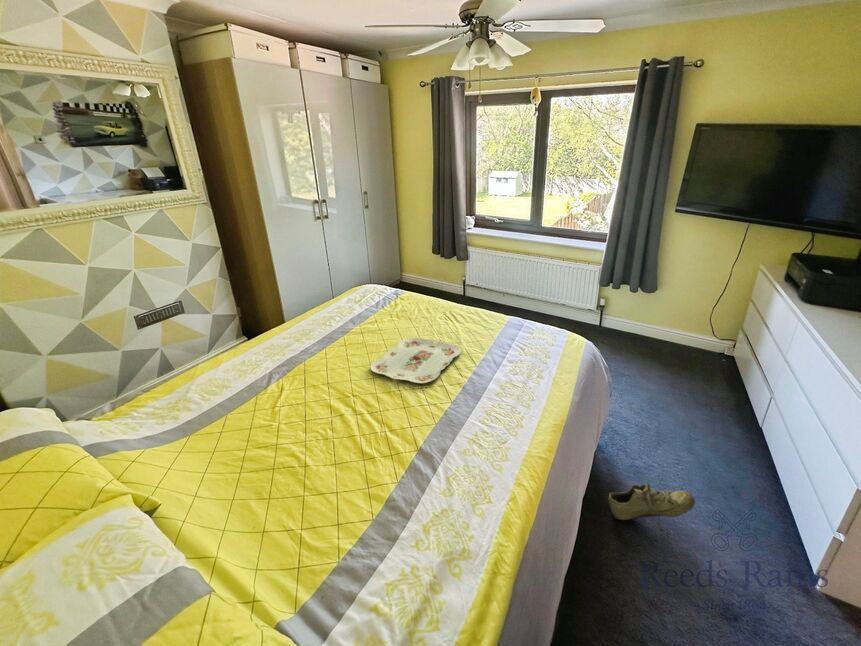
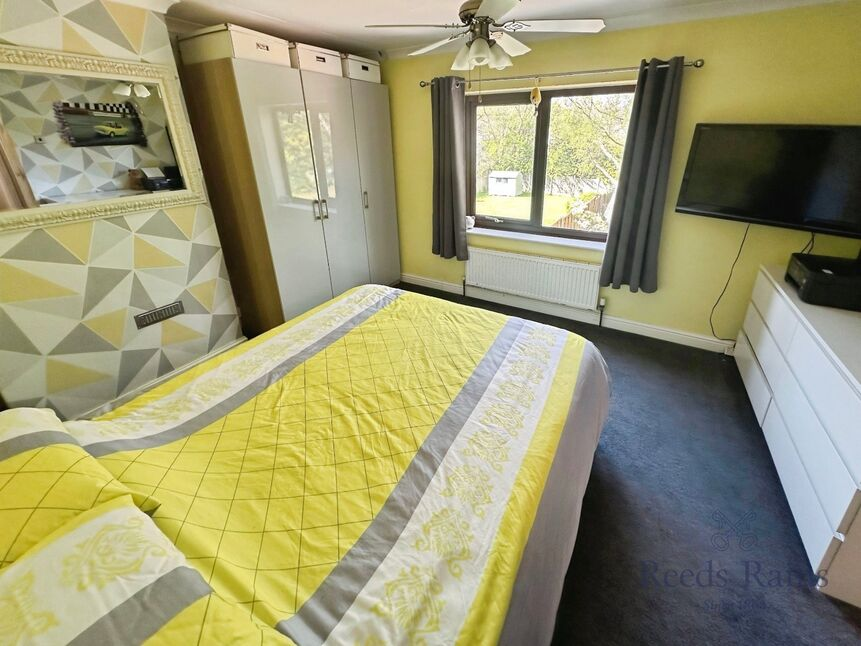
- serving tray [370,337,462,384]
- shoe [608,482,696,521]
